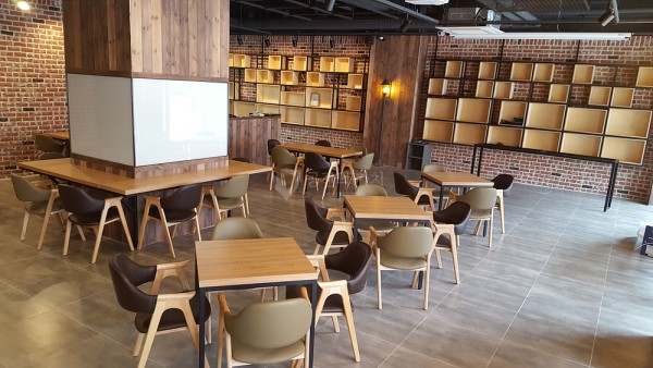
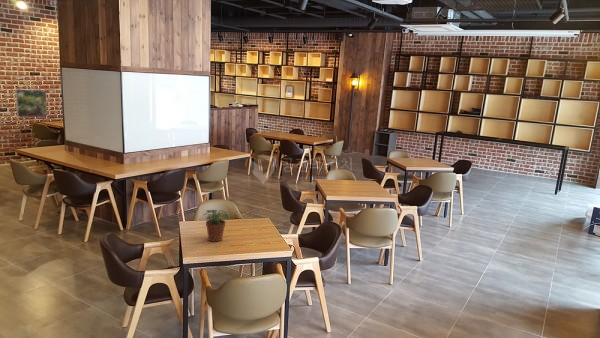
+ potted plant [203,209,230,243]
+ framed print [14,88,48,118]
